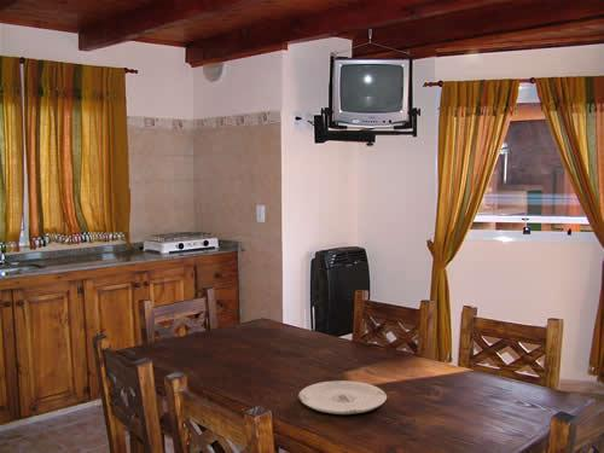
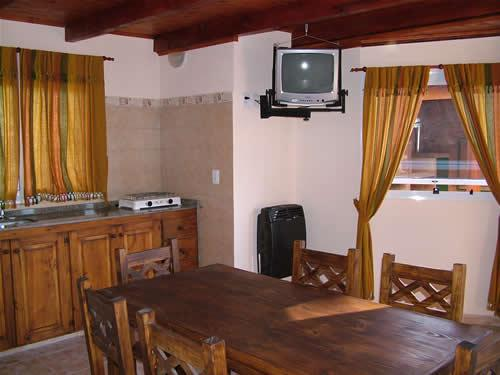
- plate [297,379,388,416]
